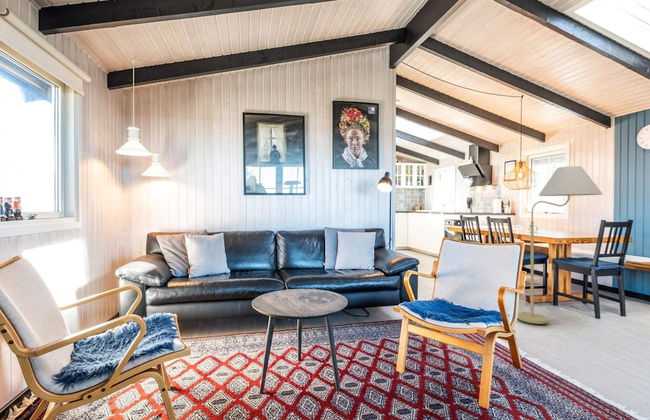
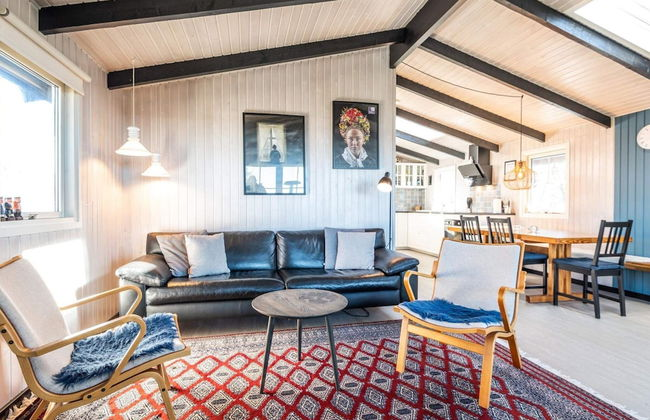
- floor lamp [517,165,604,325]
